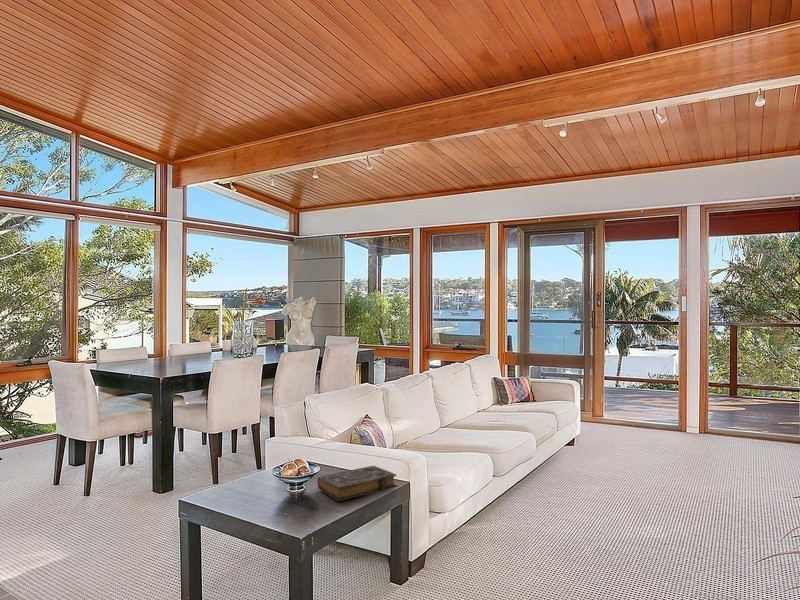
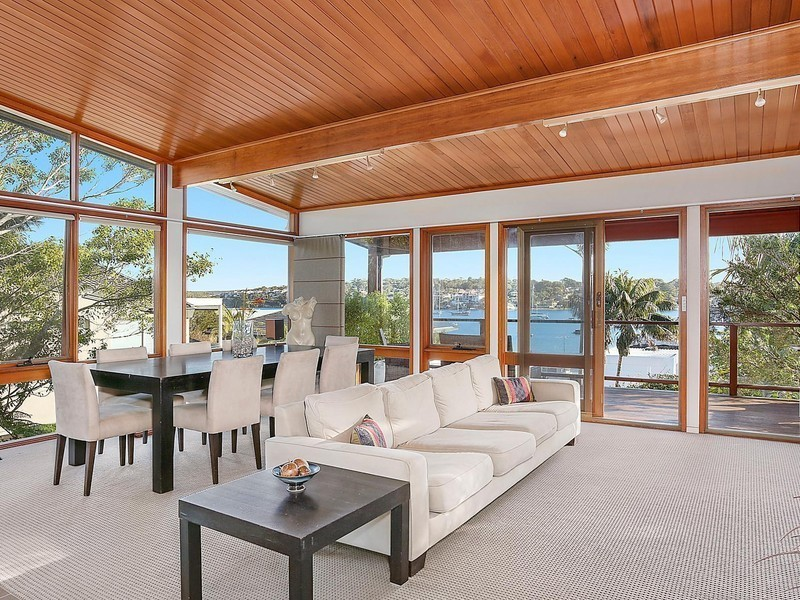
- book [317,465,399,502]
